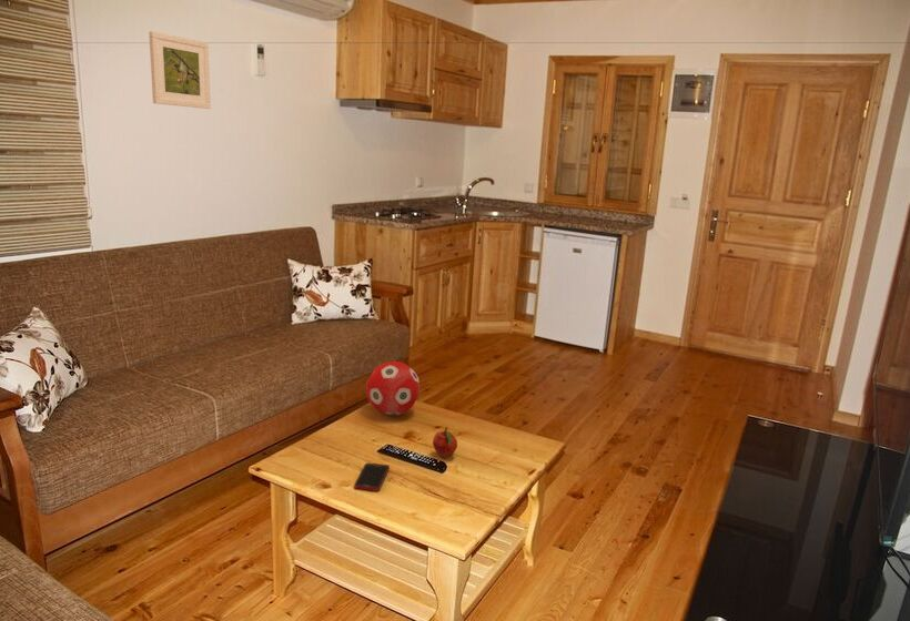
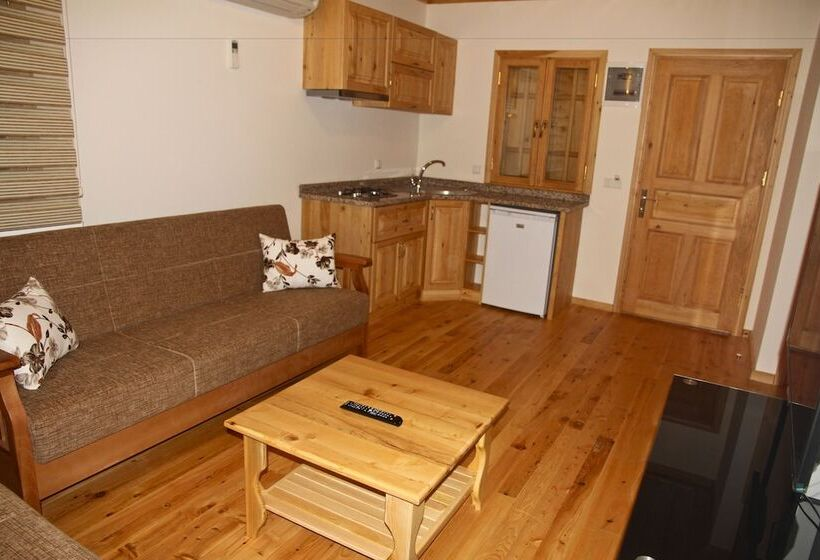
- cell phone [353,462,391,492]
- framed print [148,30,212,110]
- decorative ball [365,360,421,416]
- fruit [432,426,458,459]
